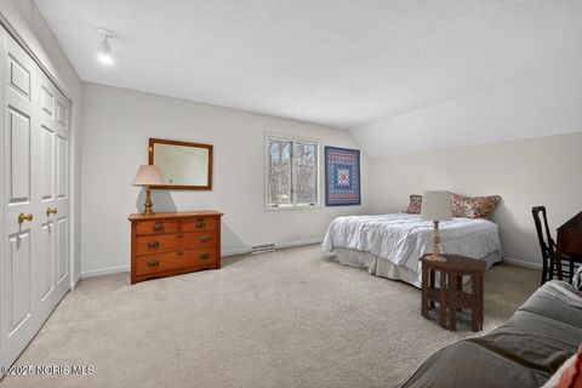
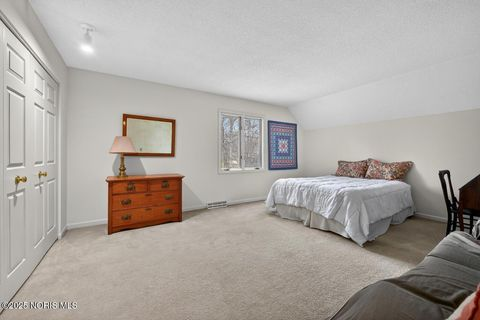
- side table [417,252,489,333]
- table lamp [418,189,455,262]
